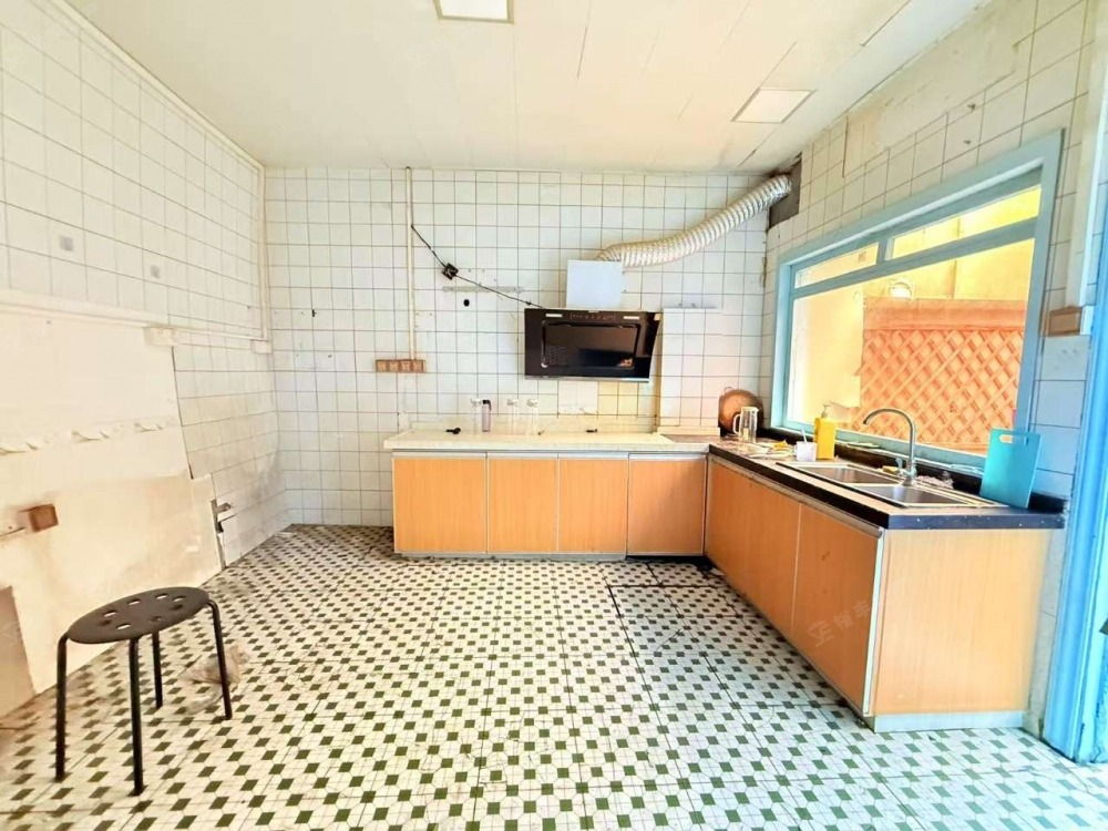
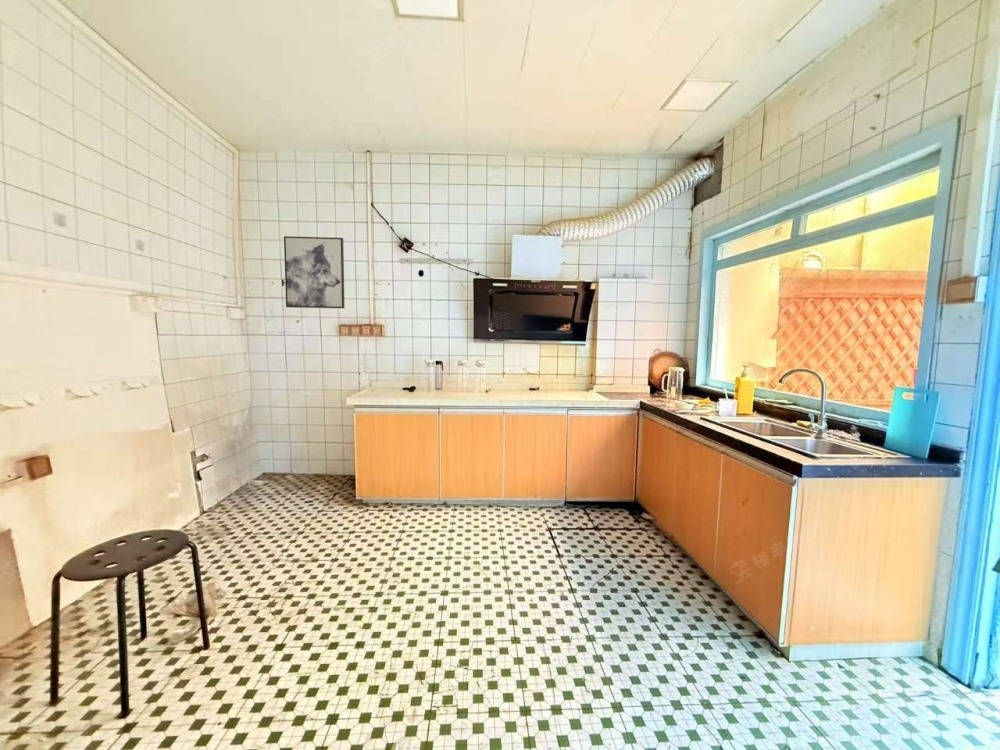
+ wall art [283,235,346,309]
